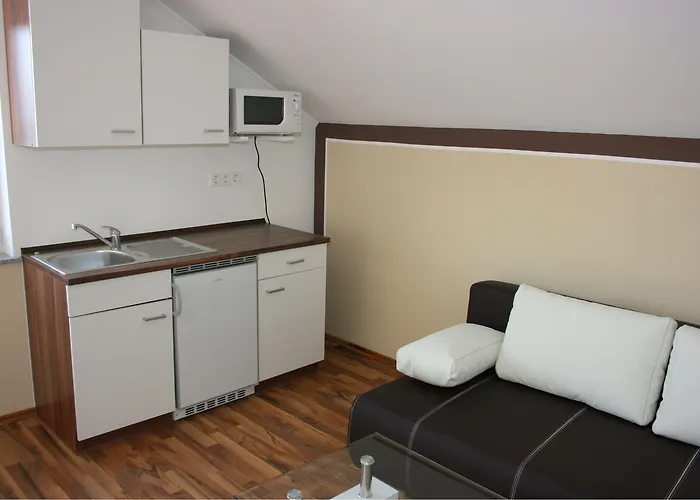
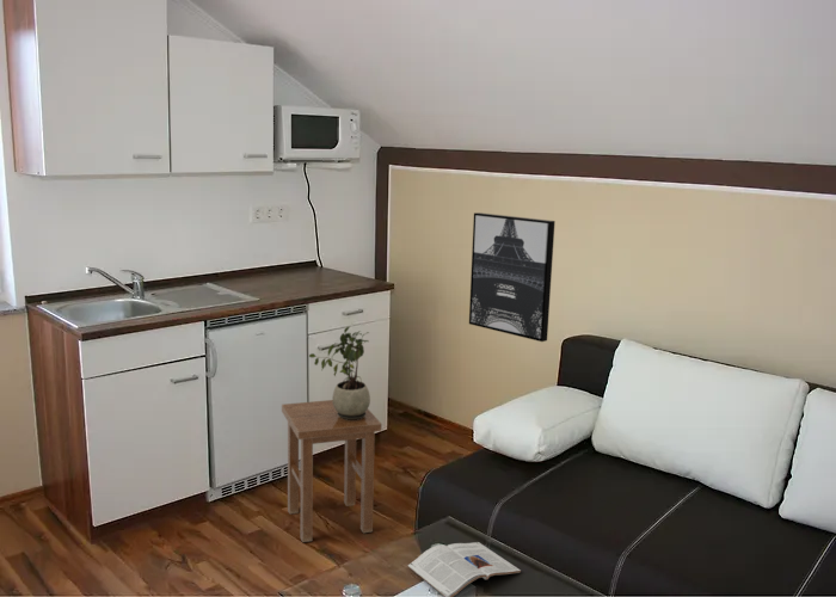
+ wall art [468,211,557,343]
+ stool [281,399,383,543]
+ potted plant [308,326,371,420]
+ magazine [407,541,522,597]
